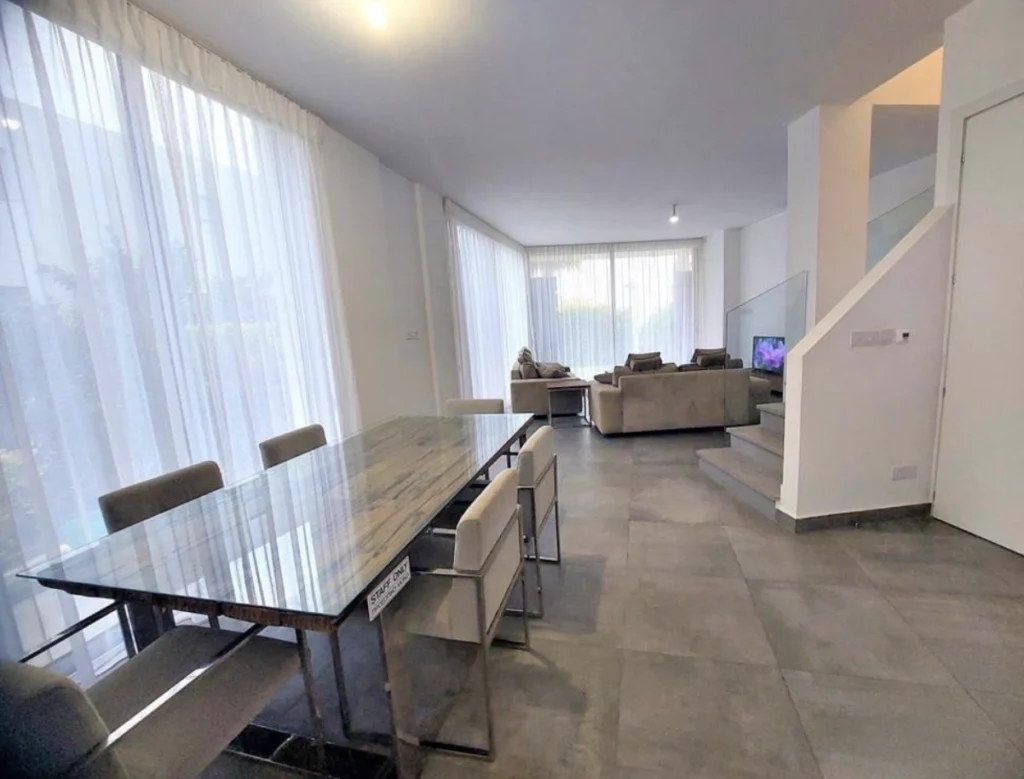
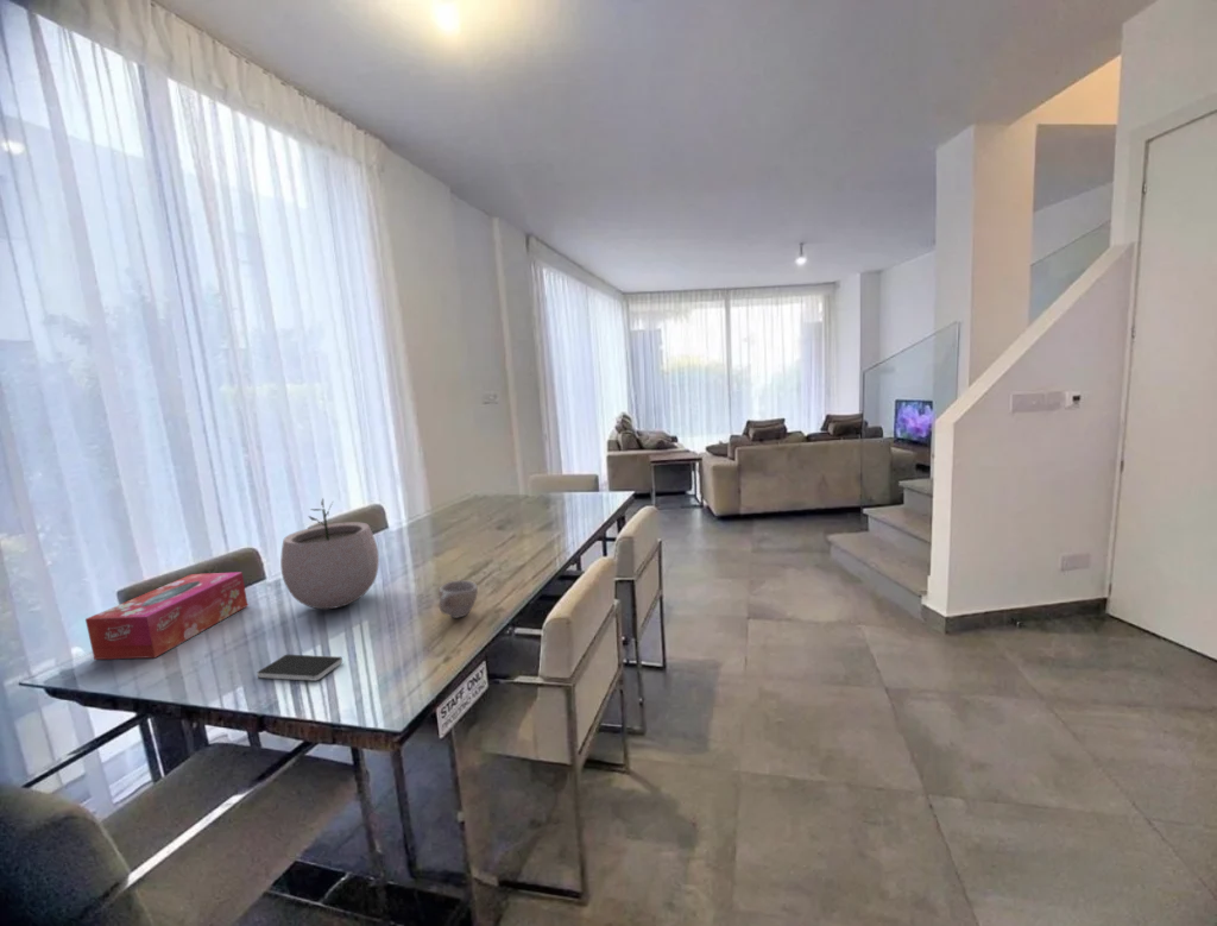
+ smartphone [256,654,343,682]
+ plant pot [279,497,380,610]
+ cup [437,579,479,619]
+ tissue box [84,571,250,661]
